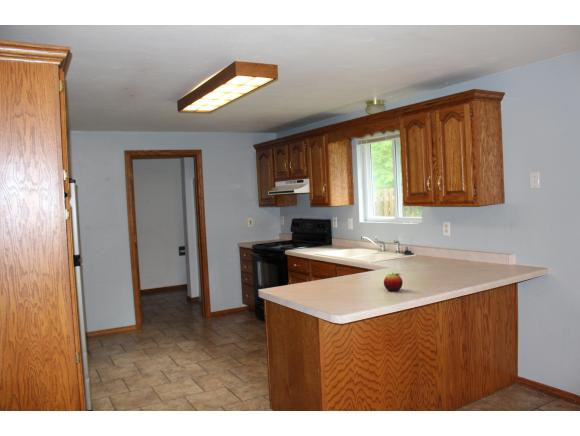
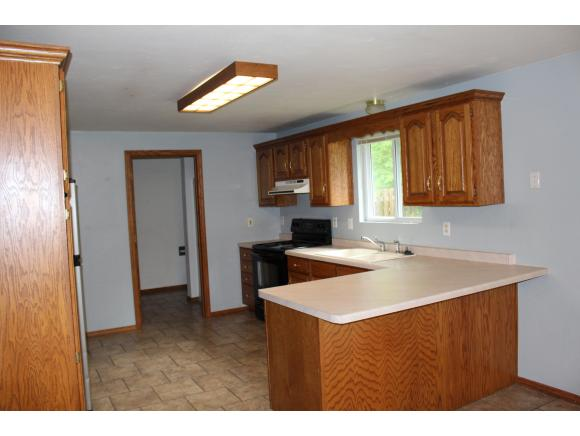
- fruit [383,272,404,292]
